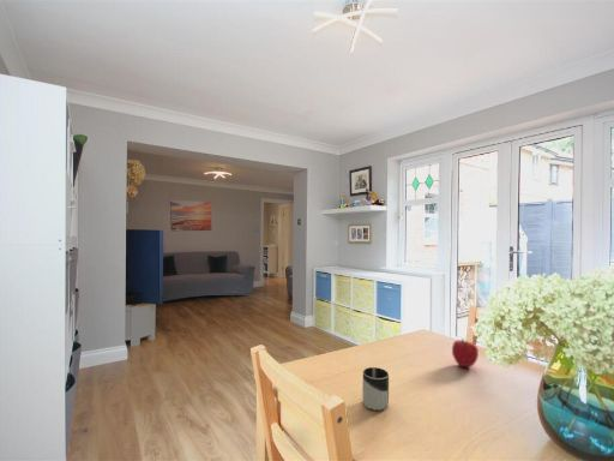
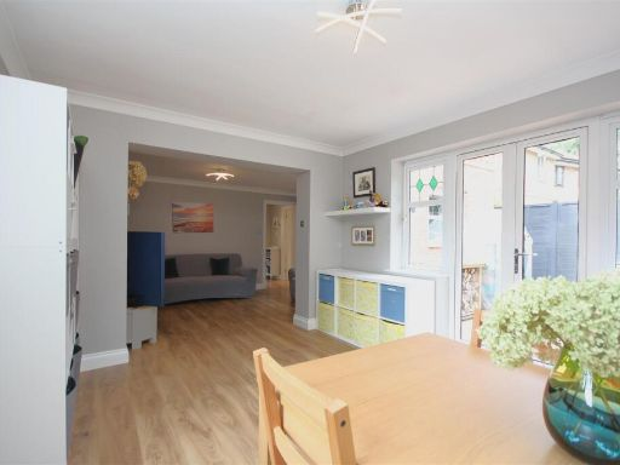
- cup [361,366,390,412]
- fruit [451,337,480,369]
